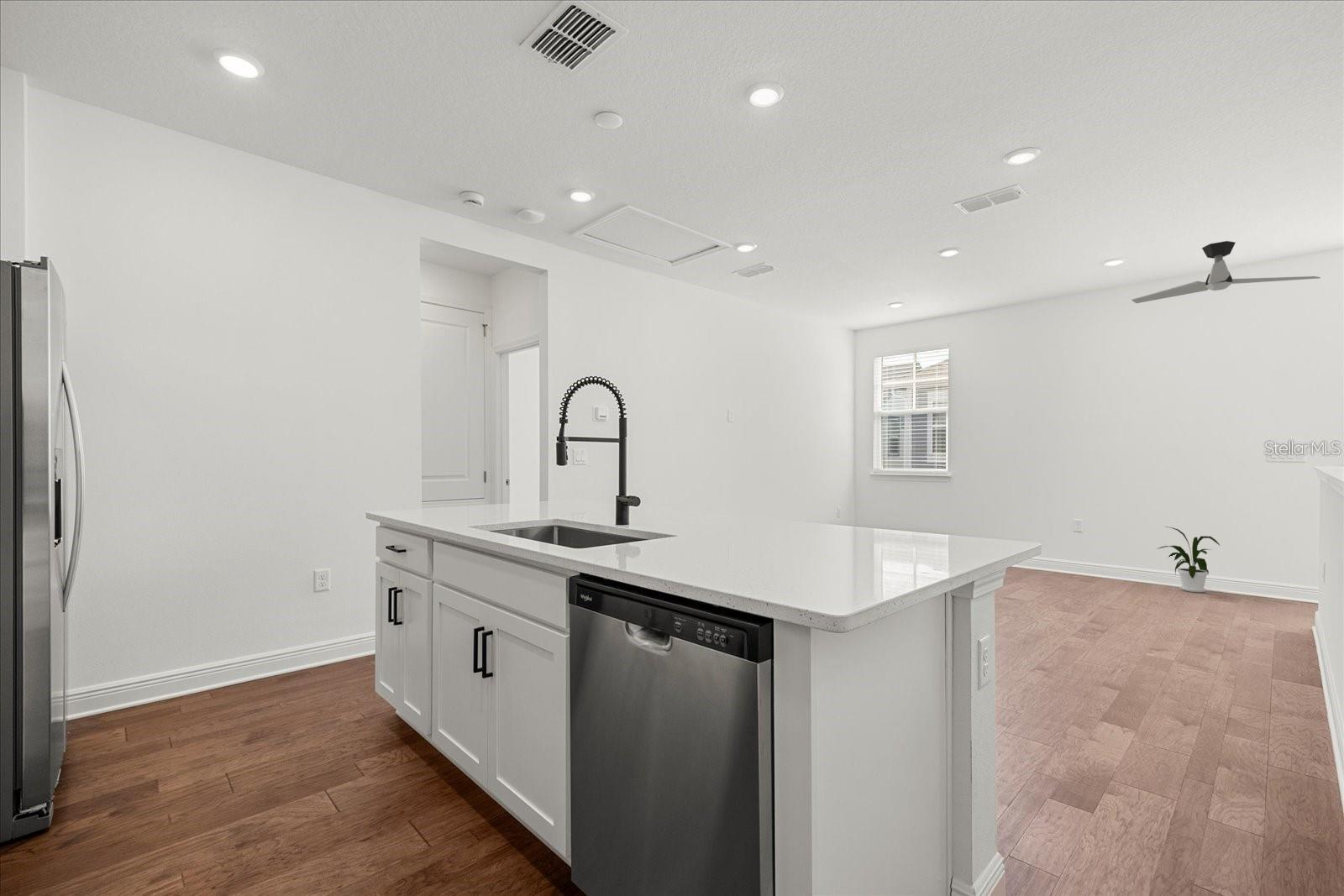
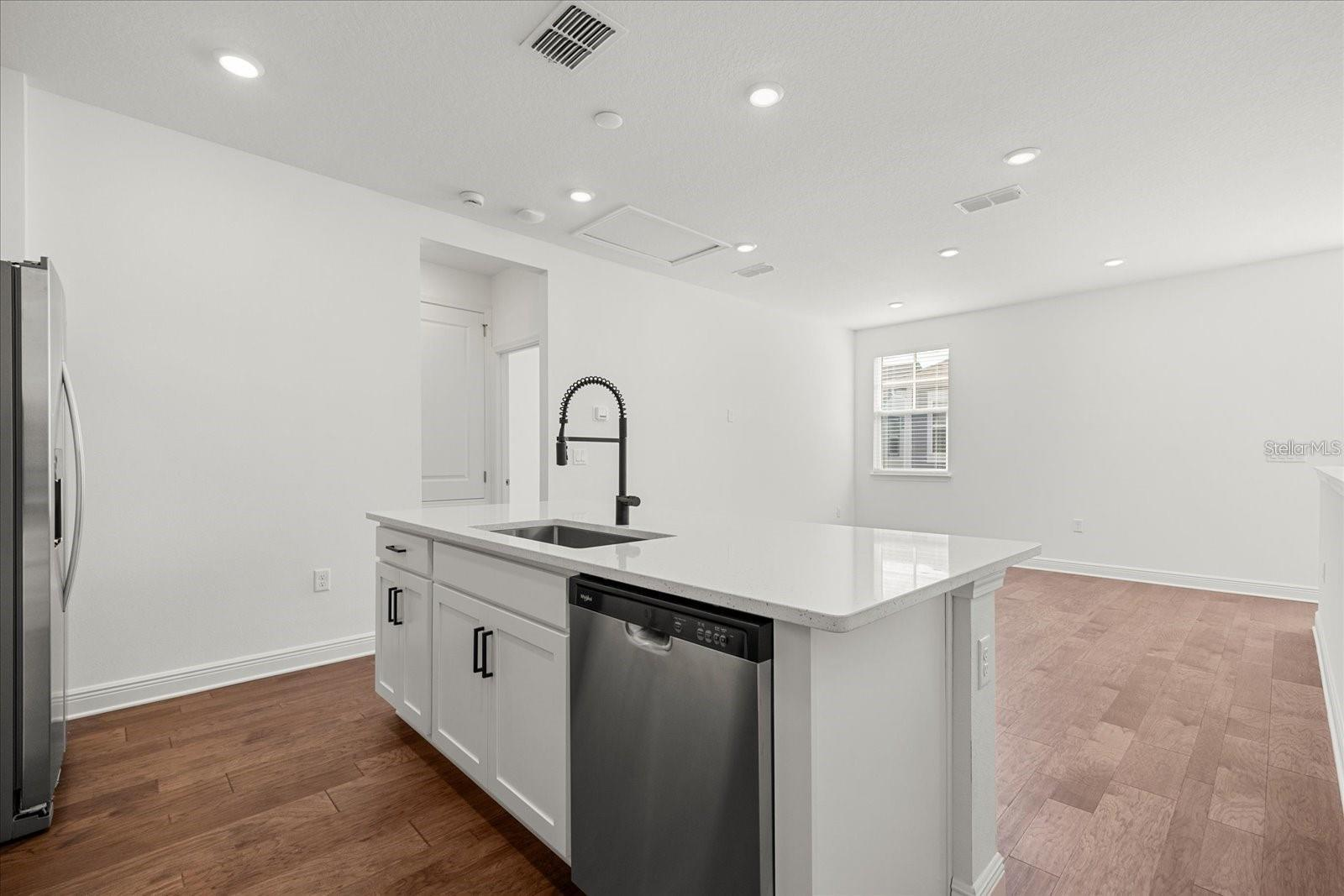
- ceiling fan [1131,240,1321,304]
- house plant [1156,526,1221,593]
